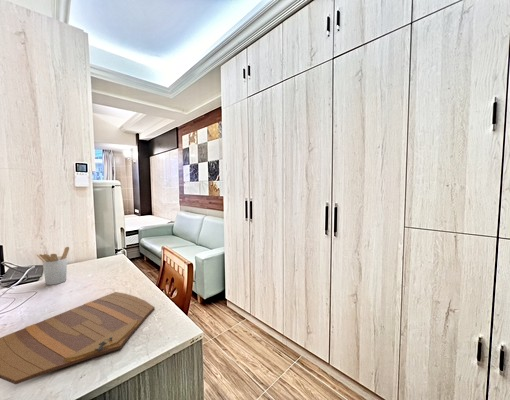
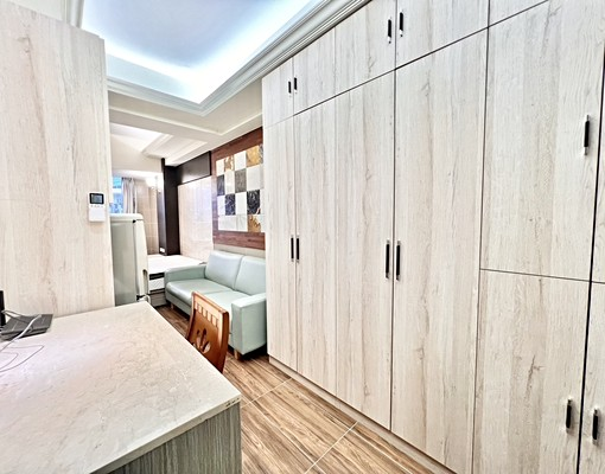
- cutting board [0,291,155,385]
- utensil holder [36,246,70,286]
